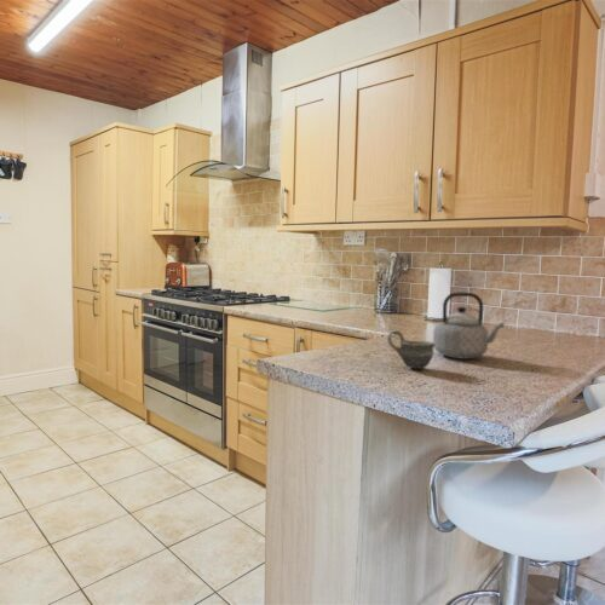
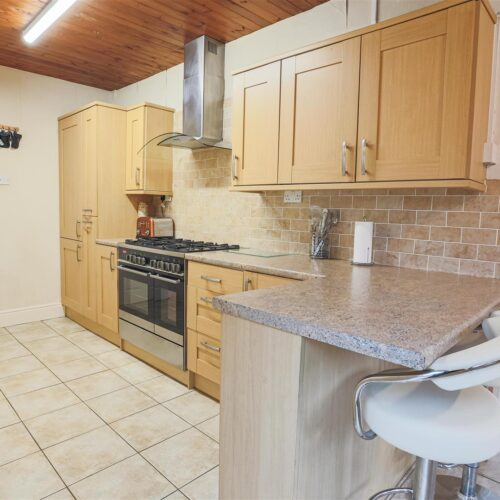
- cup [386,329,436,370]
- teapot [432,292,506,361]
